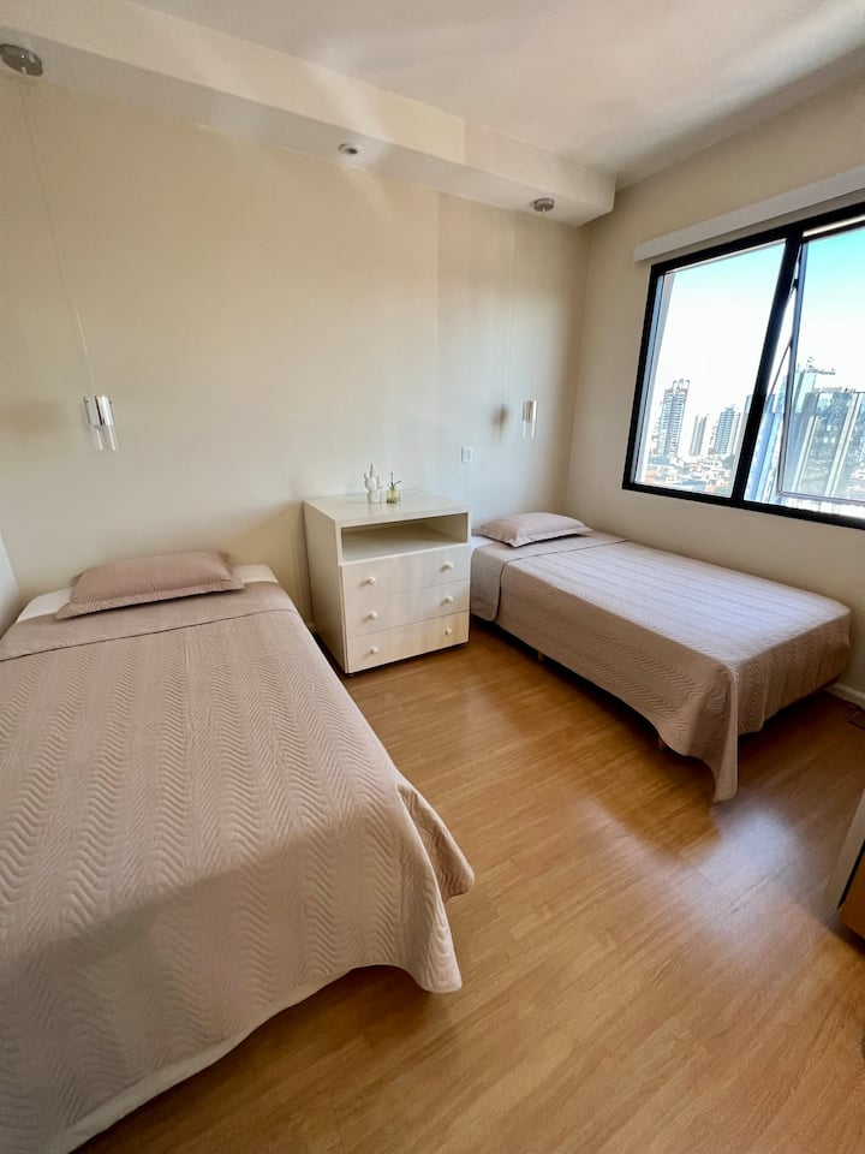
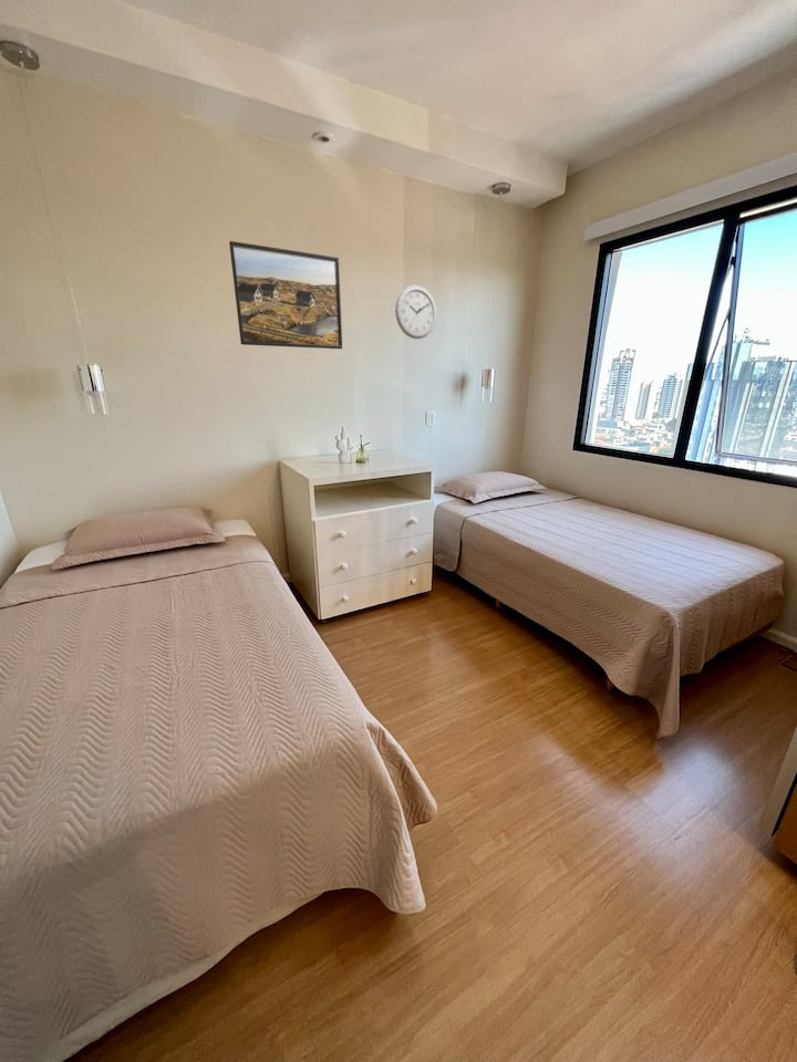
+ wall clock [394,284,437,340]
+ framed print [228,240,343,350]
